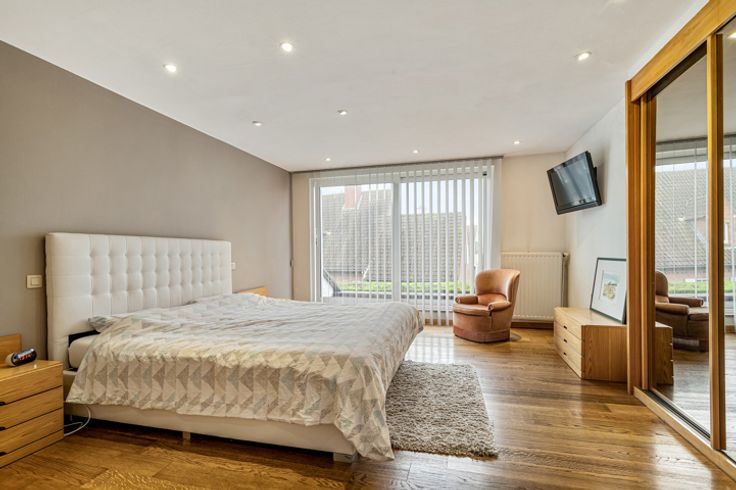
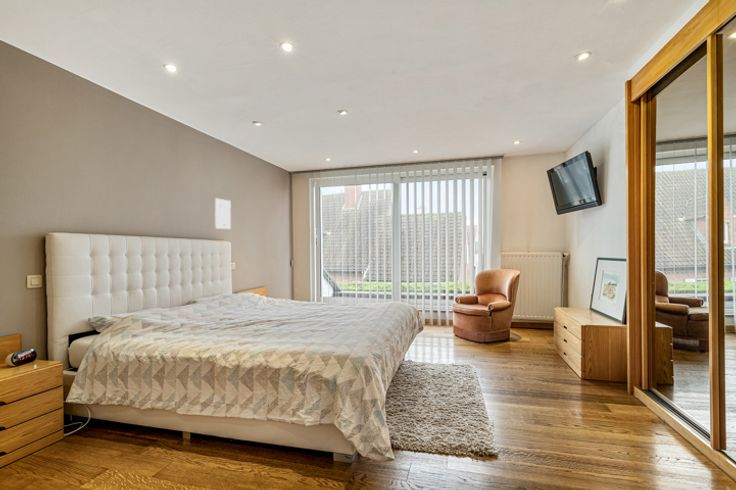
+ wall art [214,198,232,230]
